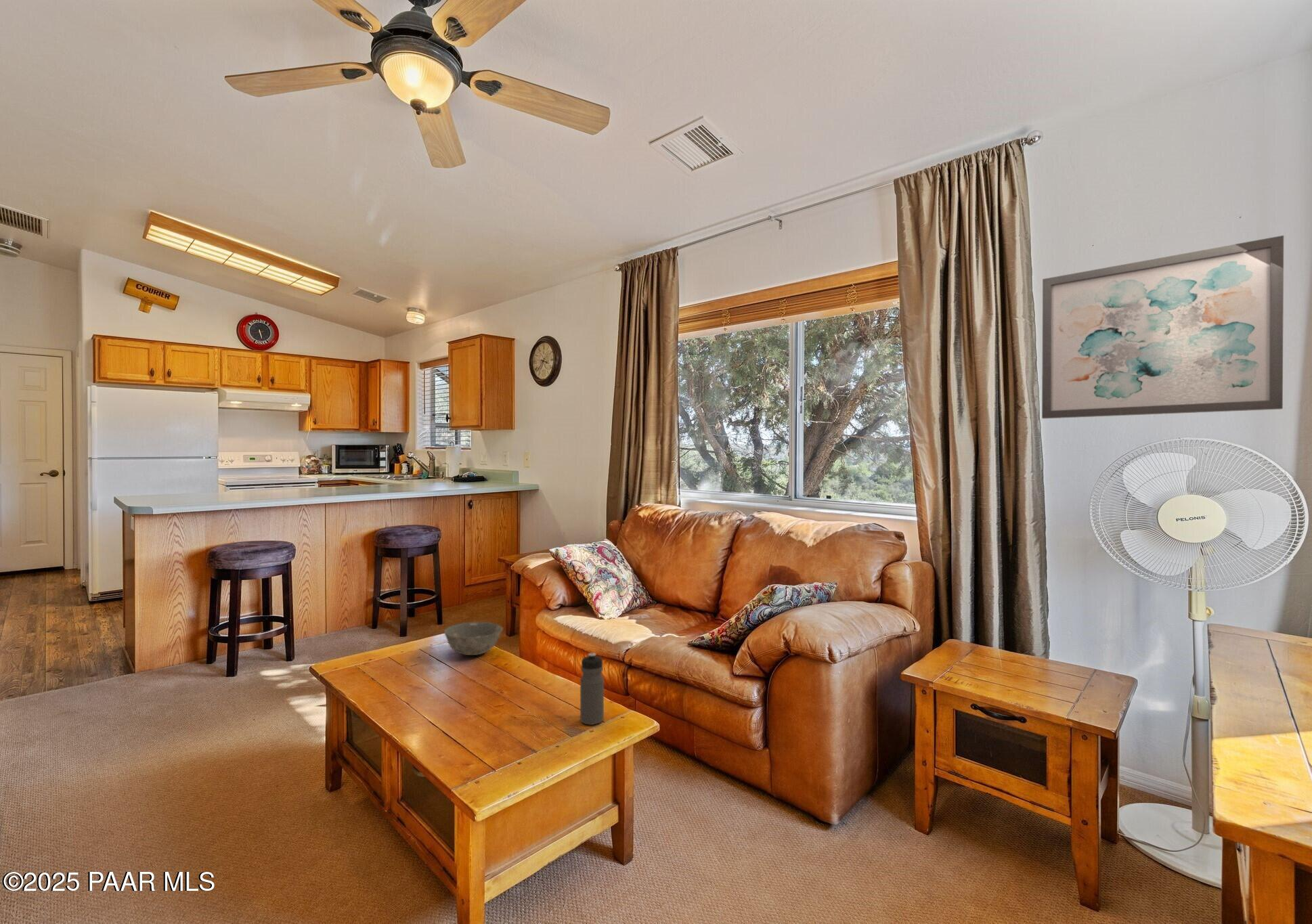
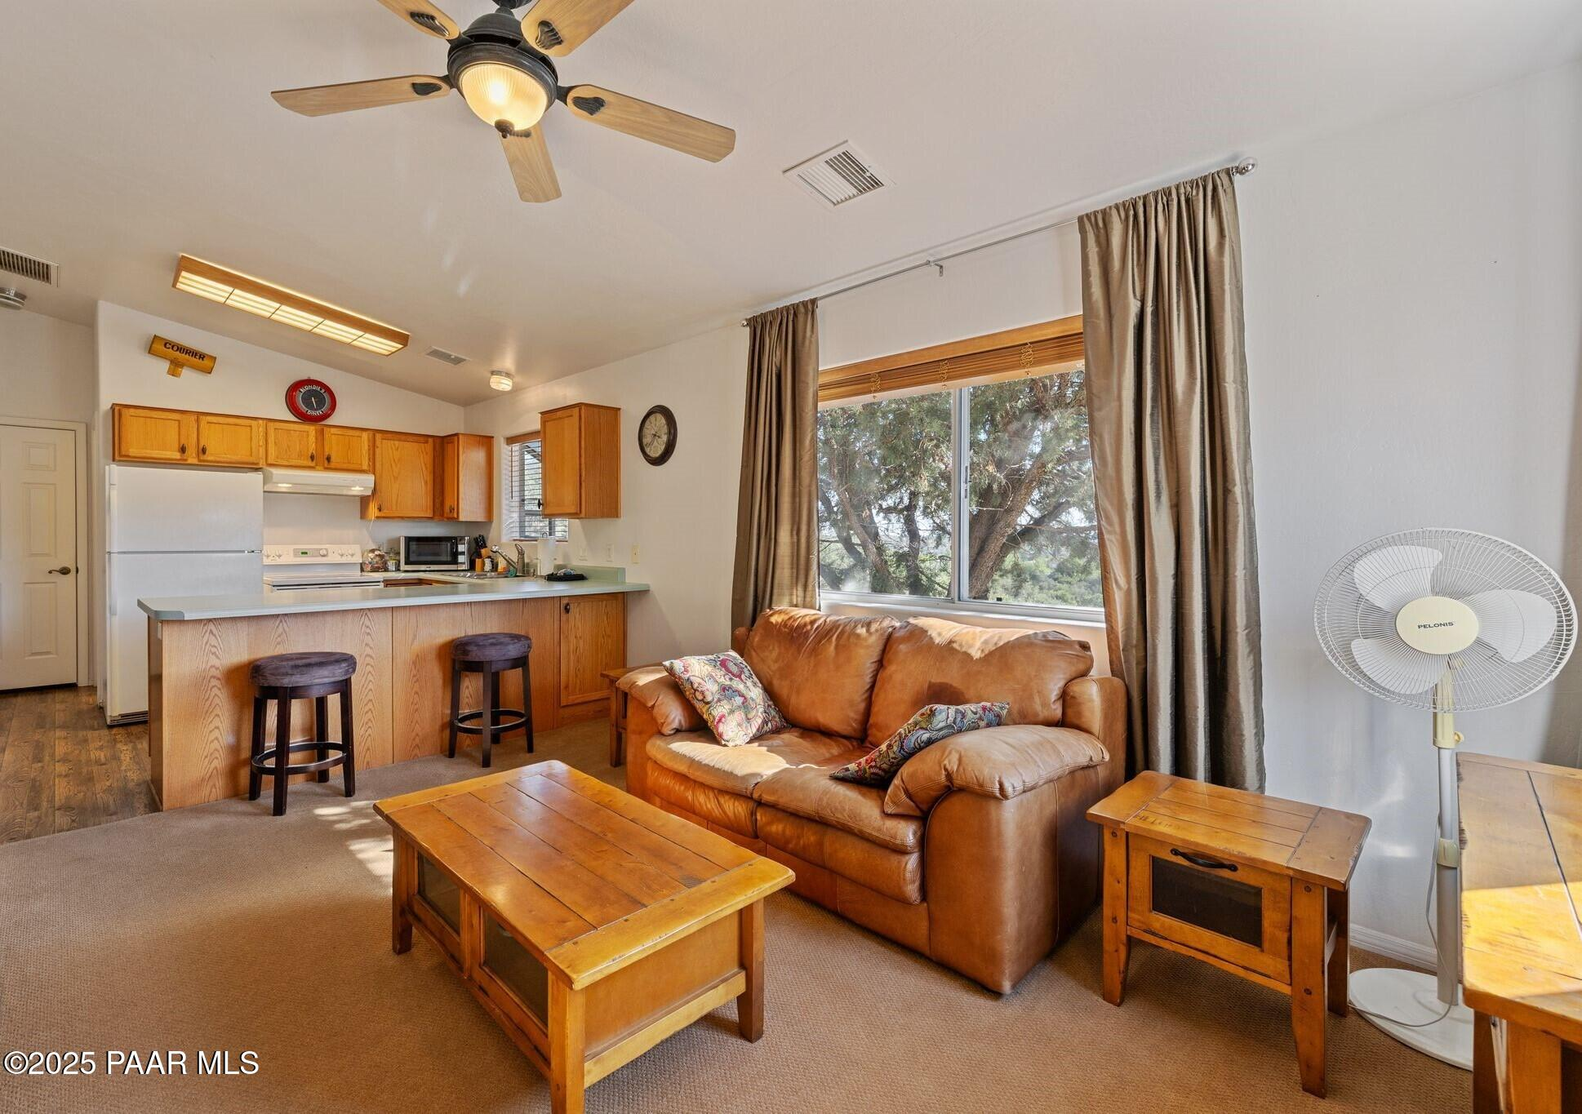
- wall art [1041,235,1284,420]
- water bottle [580,653,605,726]
- bowl [443,621,504,656]
